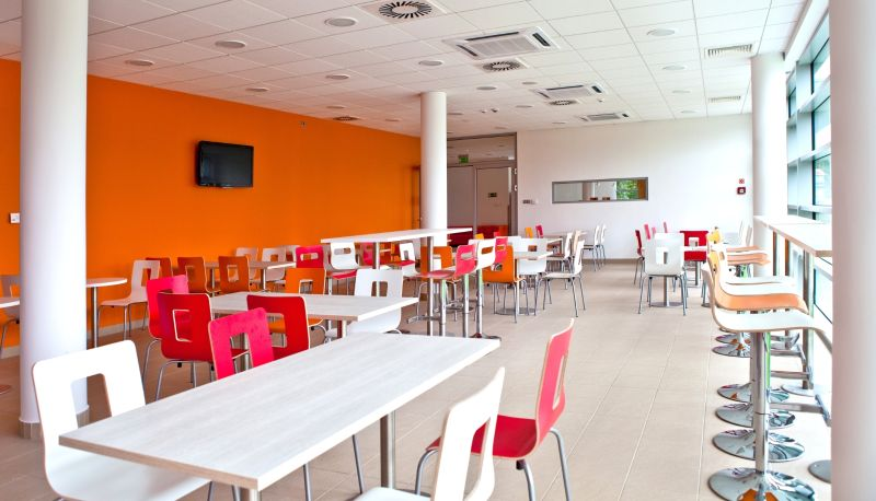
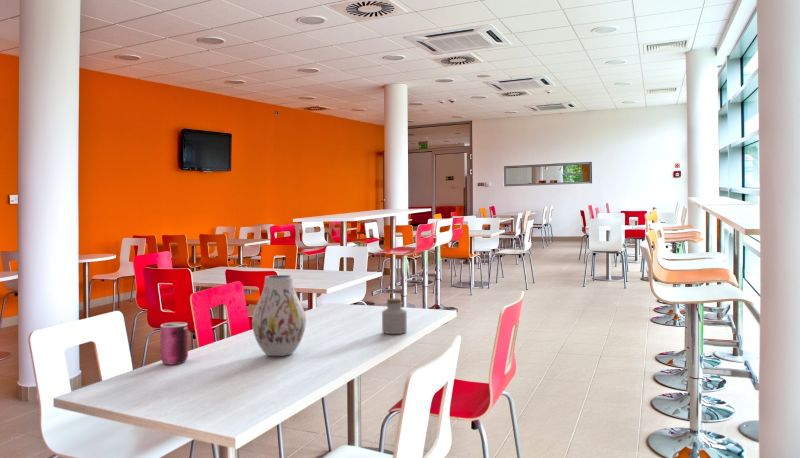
+ can [159,321,189,365]
+ jar [381,297,408,335]
+ vase [251,274,307,357]
